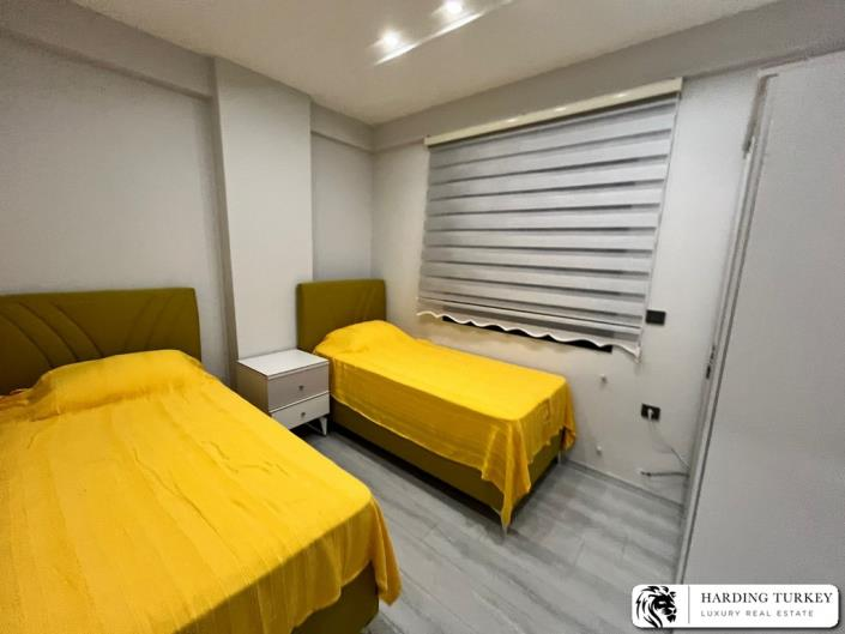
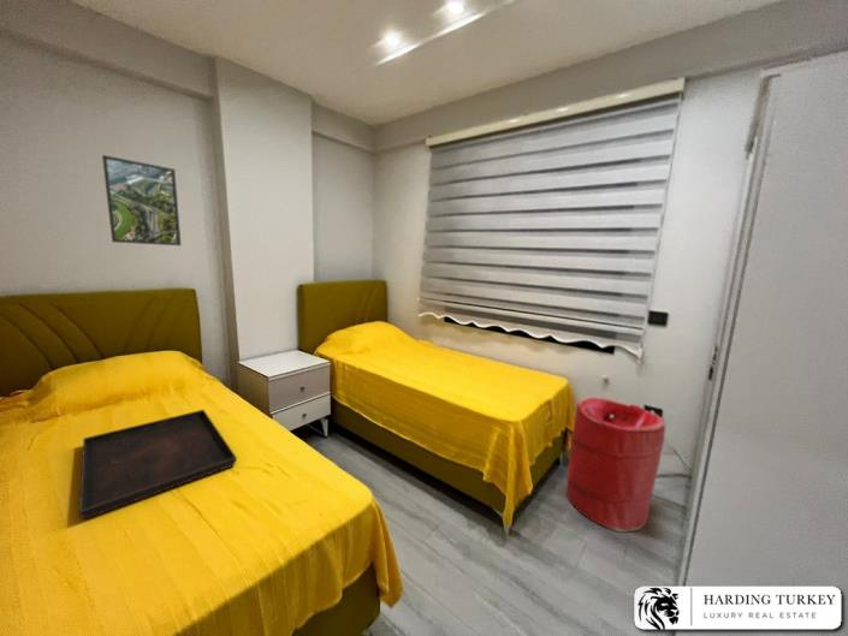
+ serving tray [78,409,238,521]
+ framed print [101,154,182,246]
+ laundry hamper [565,397,666,533]
